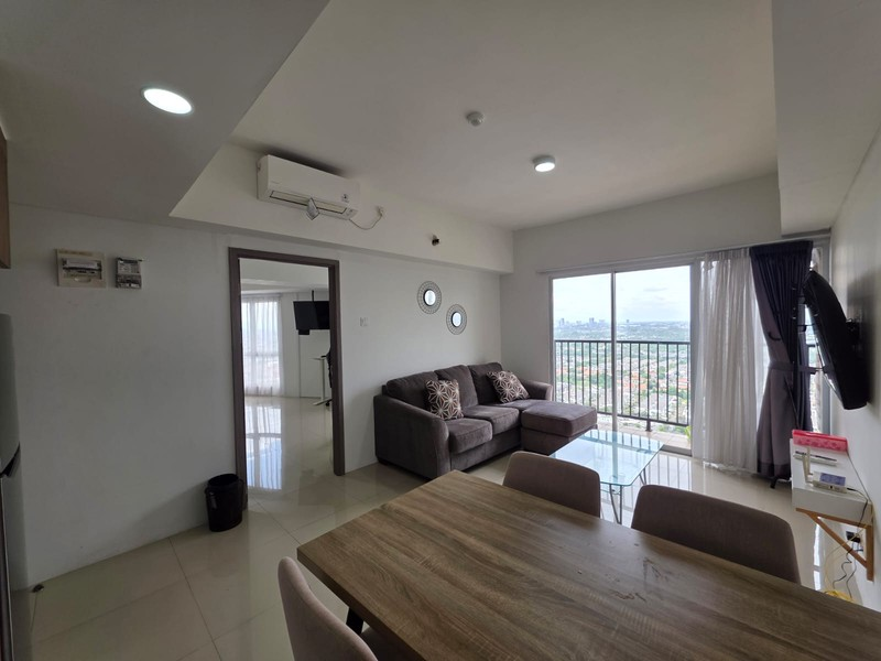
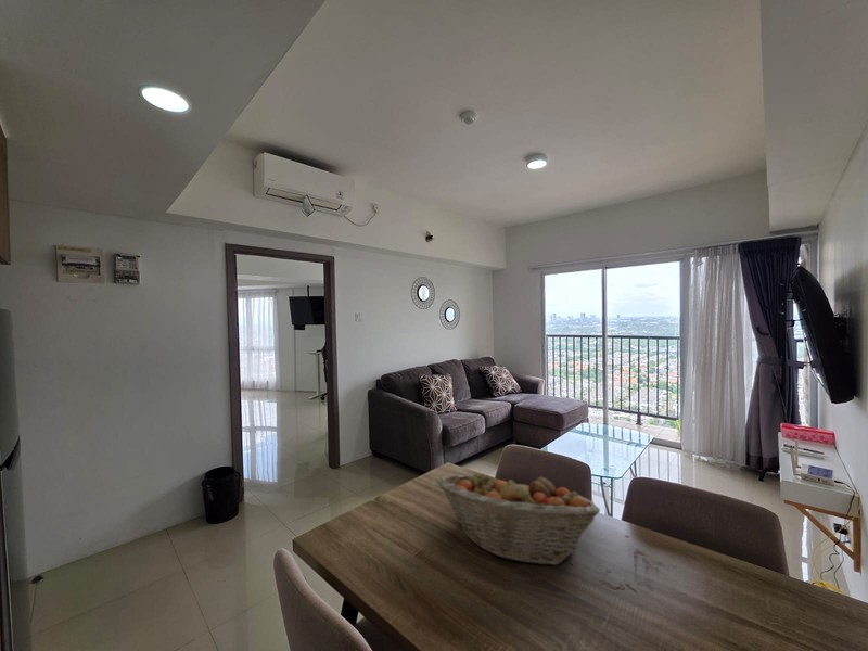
+ fruit basket [436,471,601,566]
